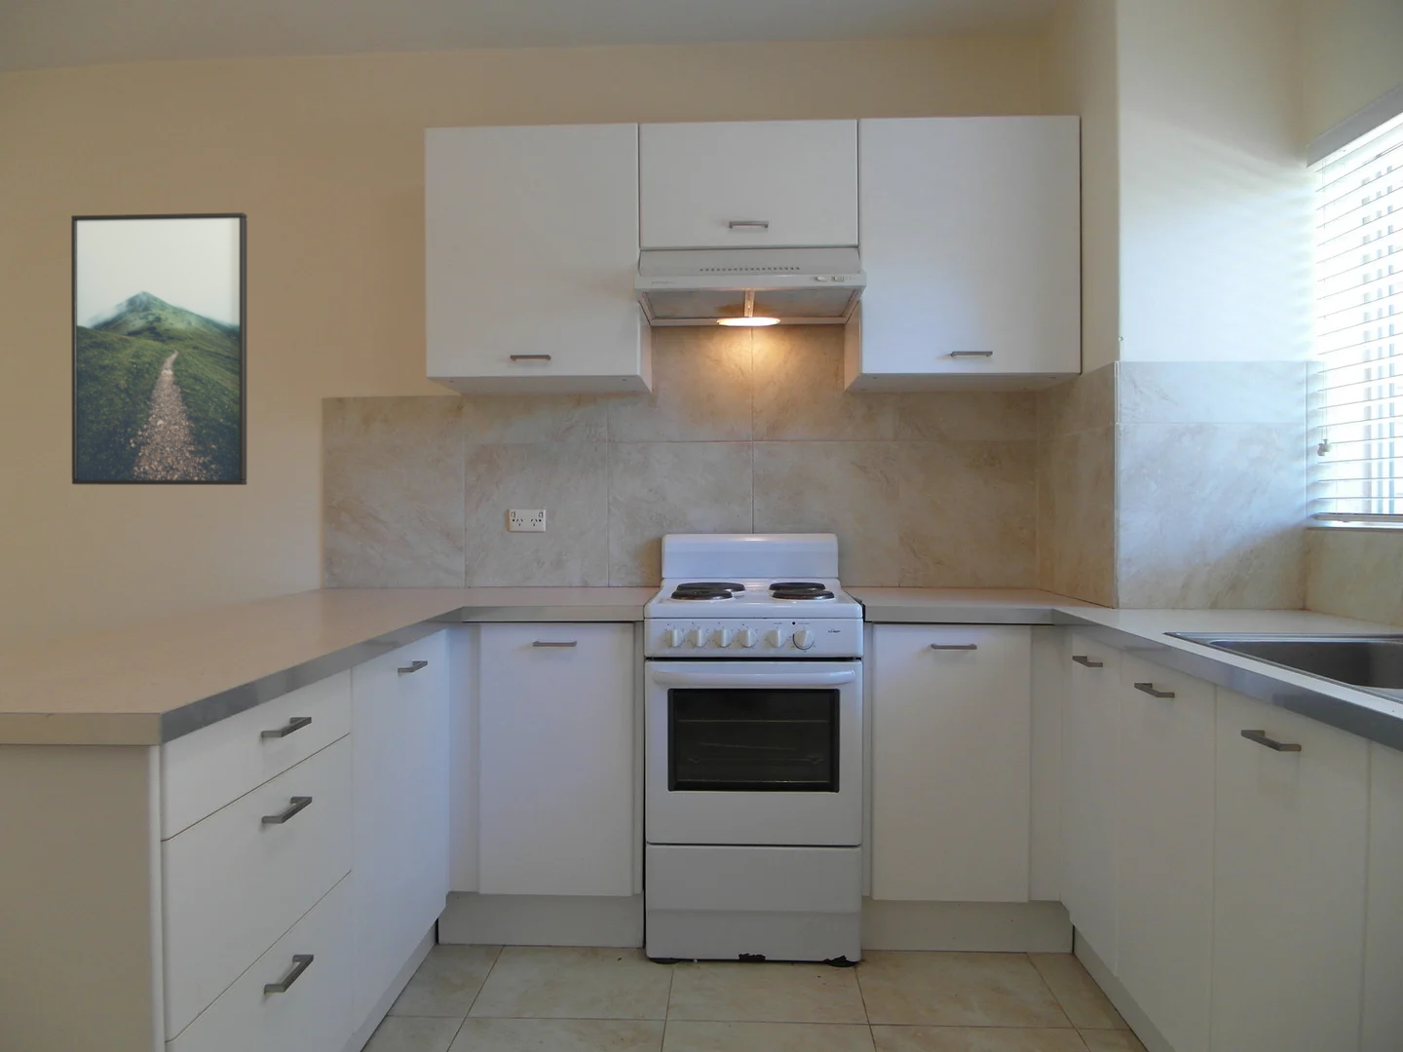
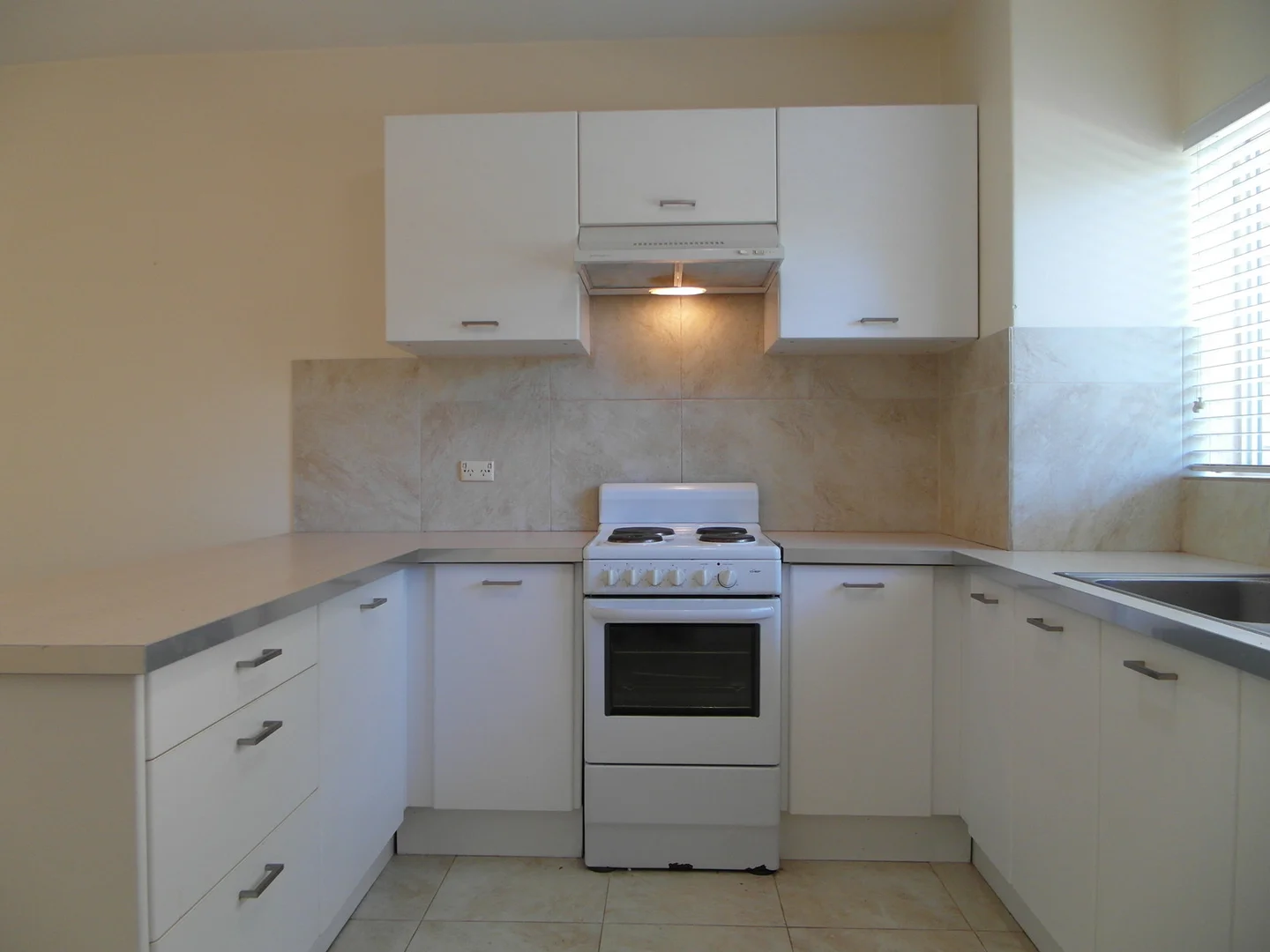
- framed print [71,211,247,486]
